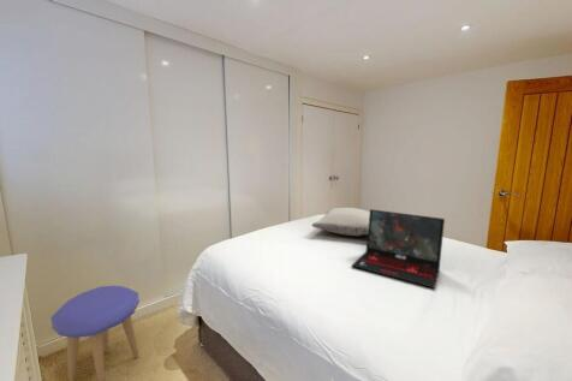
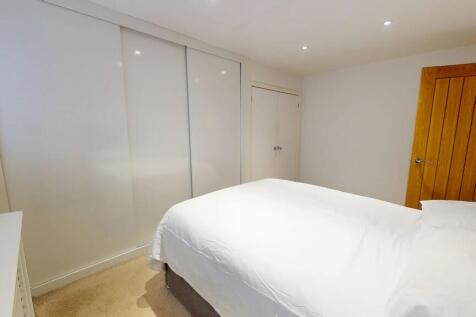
- stool [49,285,141,381]
- laptop [351,208,446,290]
- pillow [310,207,370,237]
